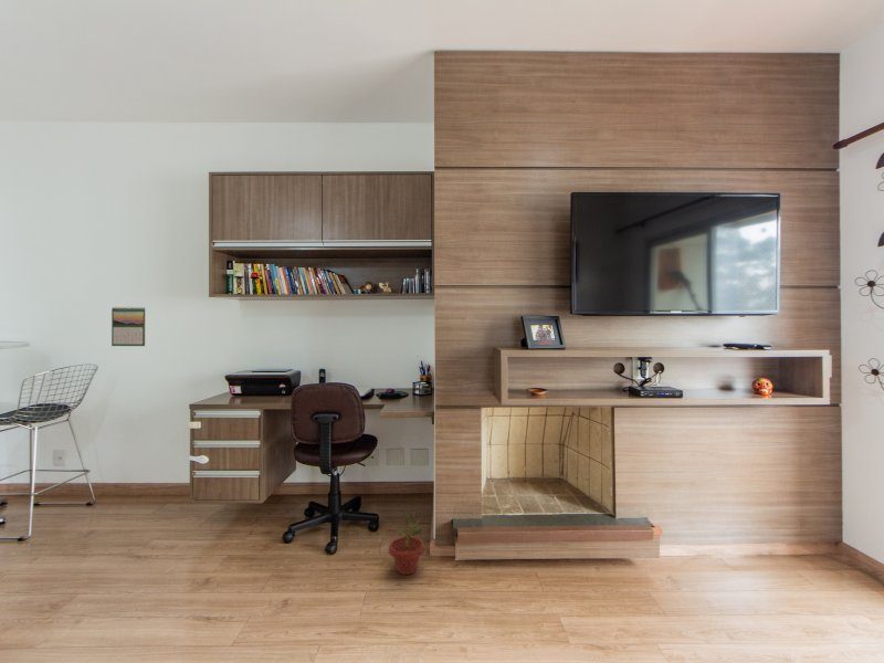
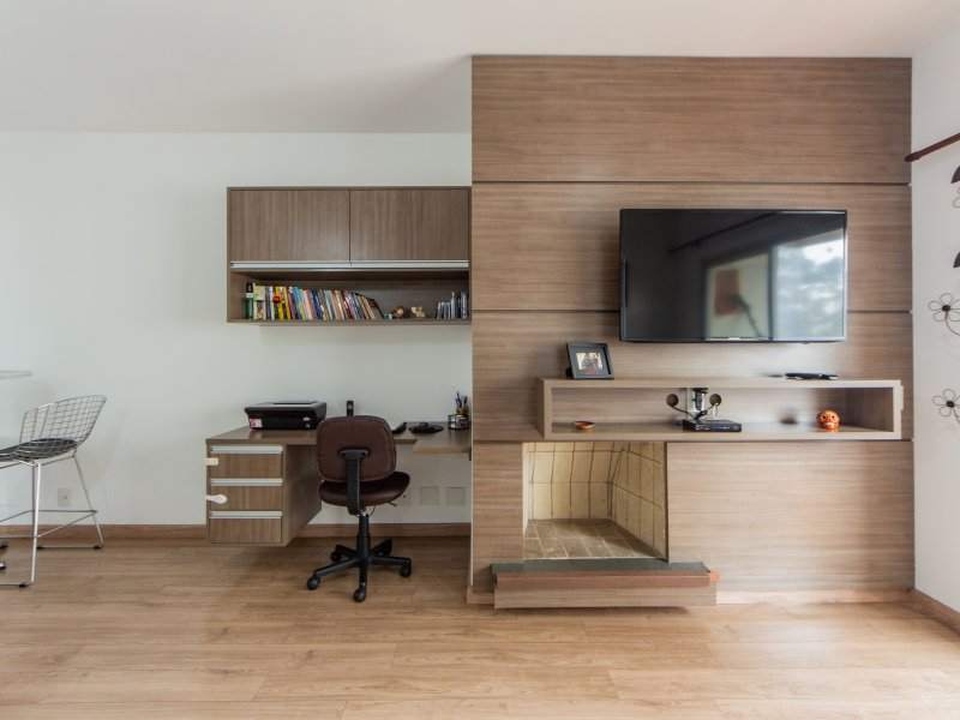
- potted plant [388,508,428,576]
- calendar [110,306,147,347]
